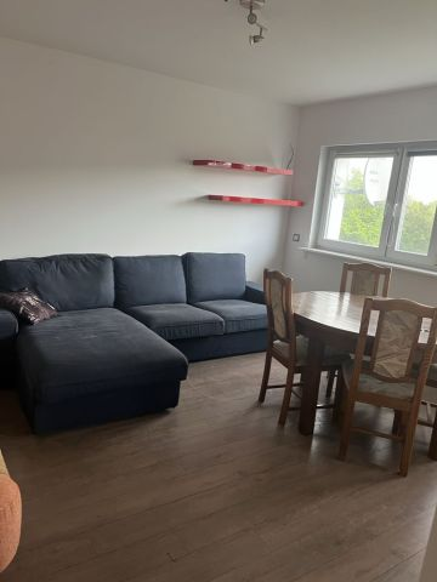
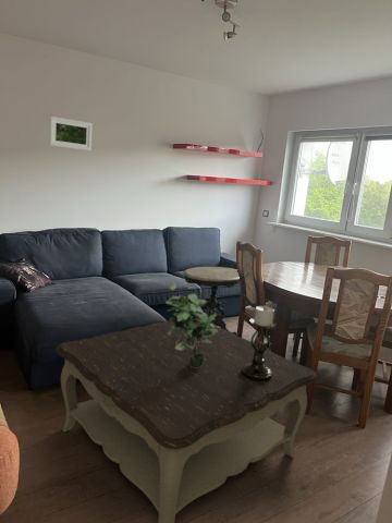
+ side table [182,266,241,337]
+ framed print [49,115,94,151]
+ candle holder [241,305,278,382]
+ coffee table [54,315,318,523]
+ potted plant [164,281,218,368]
